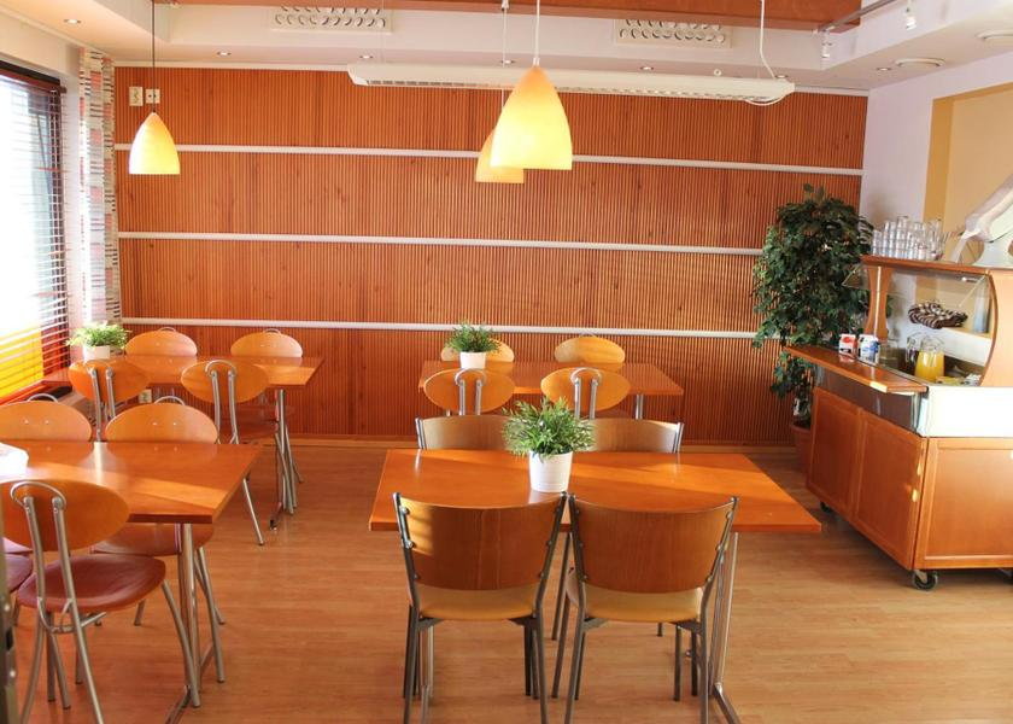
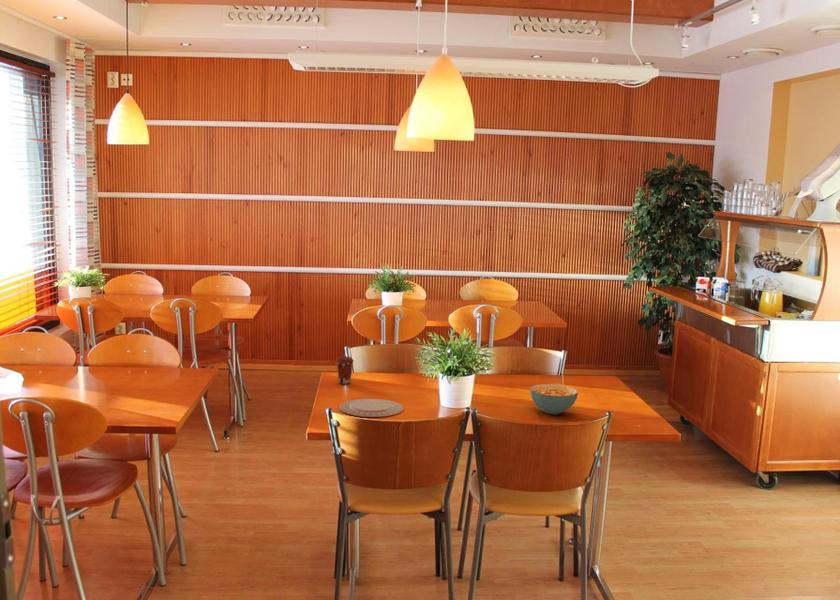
+ cereal bowl [529,383,579,415]
+ coffee cup [335,355,355,385]
+ chinaware [338,398,405,418]
